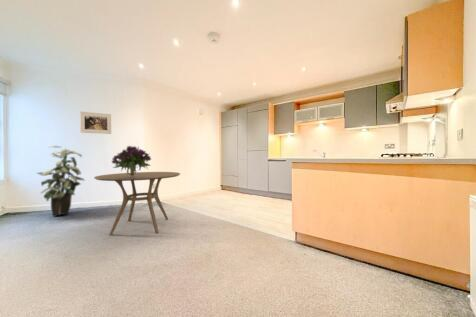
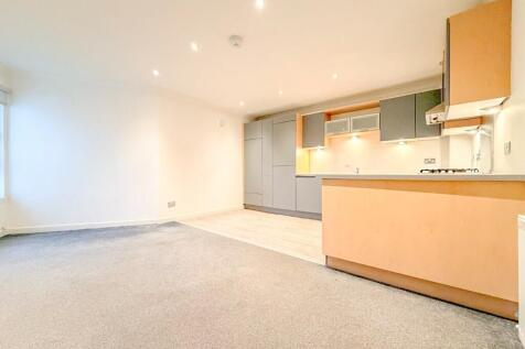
- dining table [93,171,181,237]
- indoor plant [36,145,86,216]
- bouquet [111,145,152,177]
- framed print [79,111,112,135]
